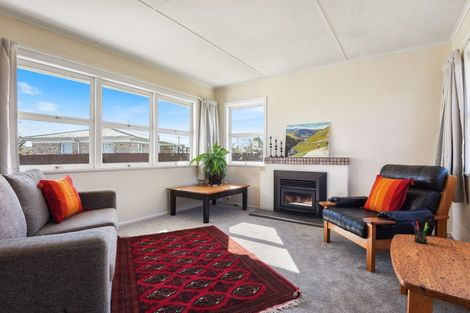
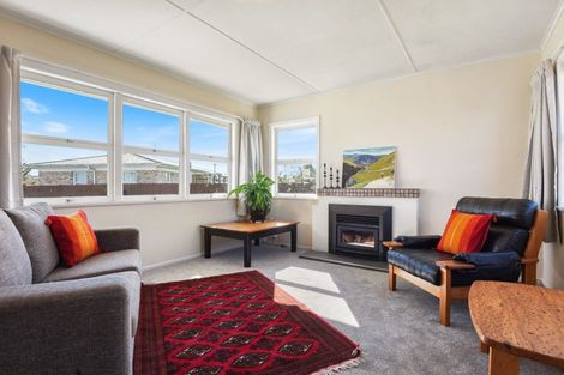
- pen holder [410,220,430,245]
